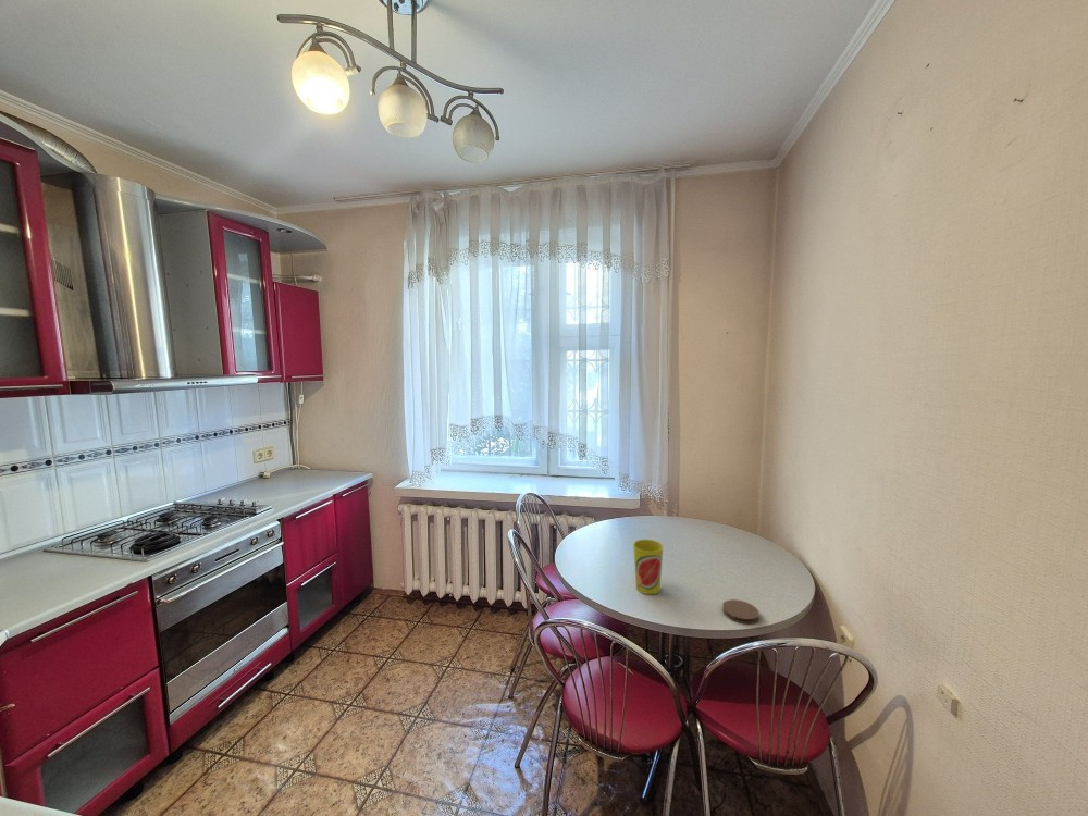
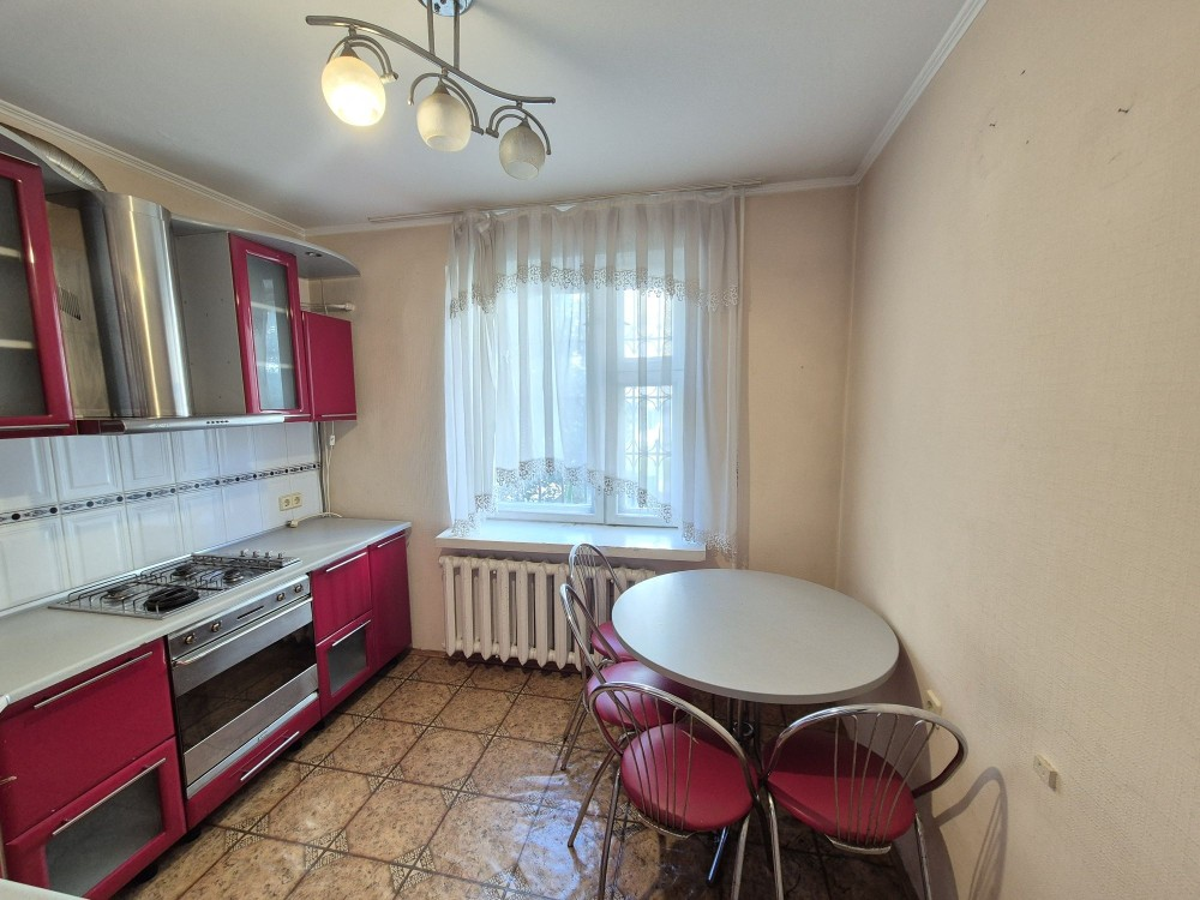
- cup [632,539,664,595]
- coaster [721,598,761,625]
